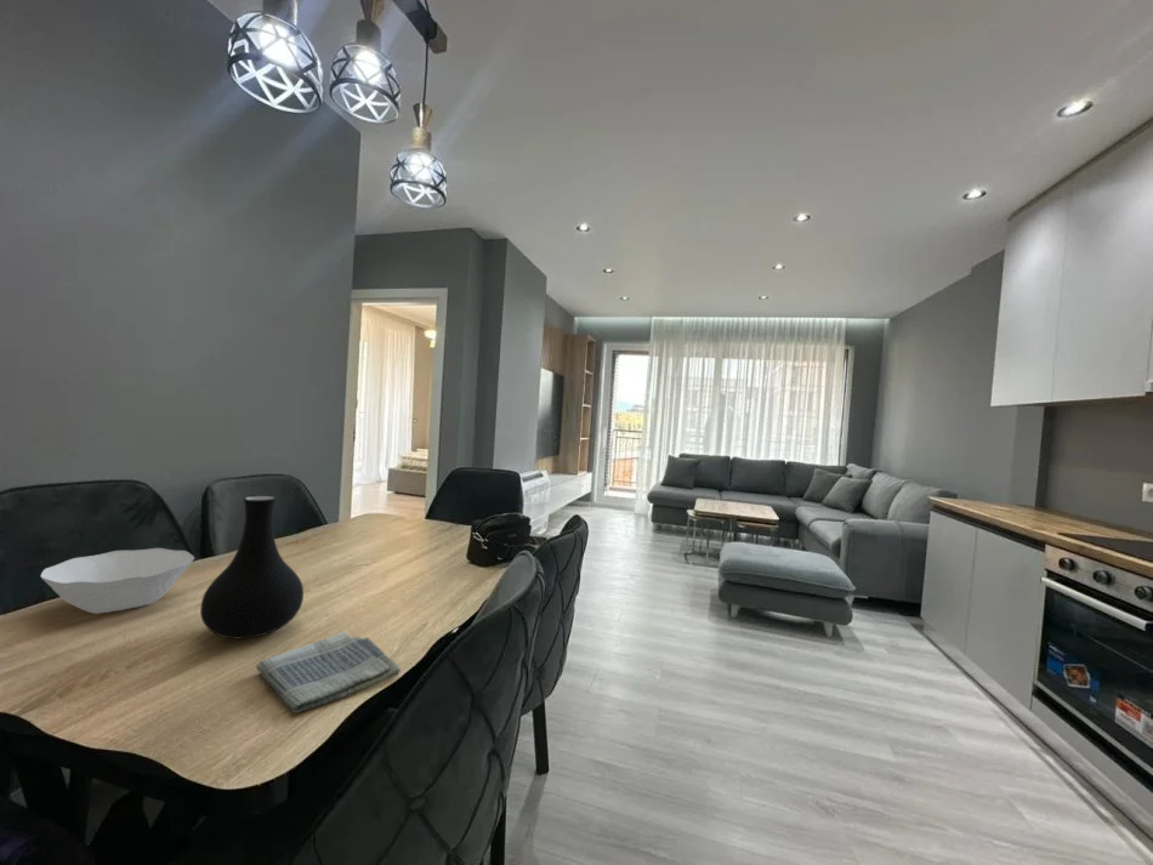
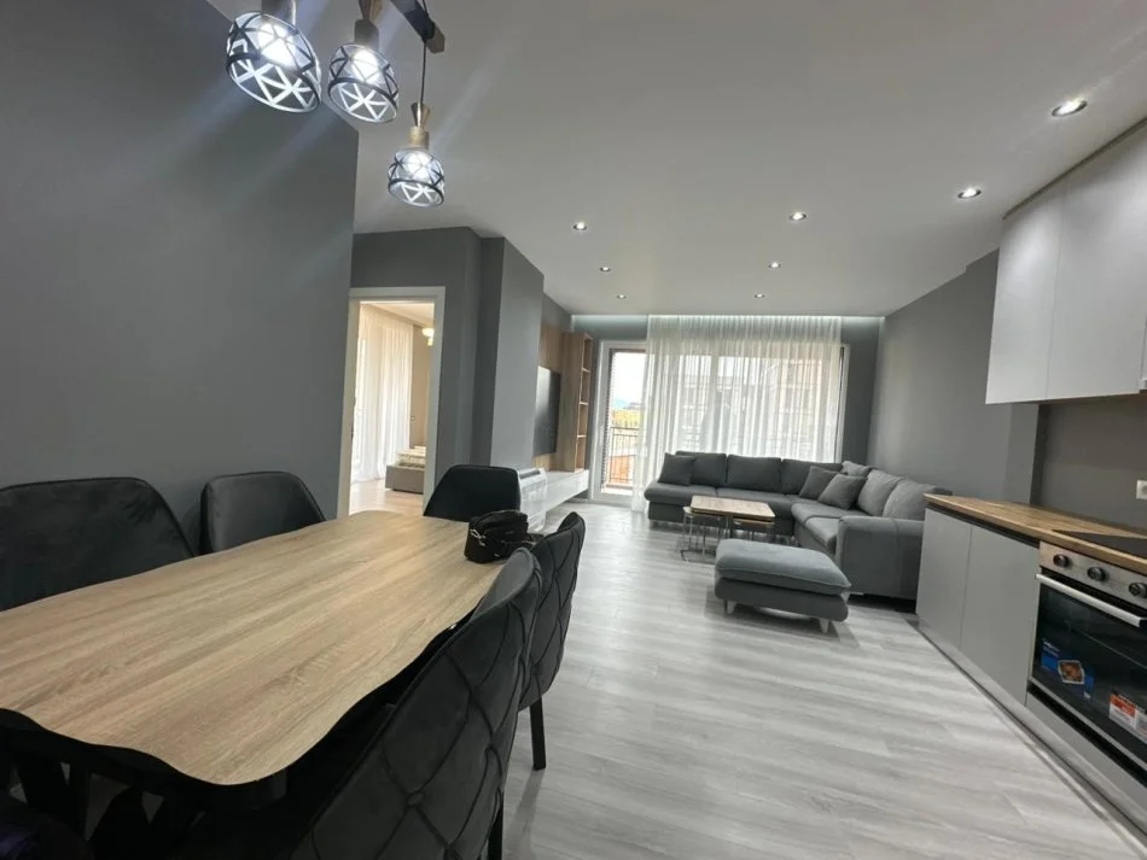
- vase [199,494,305,639]
- dish towel [255,631,402,715]
- bowl [40,547,195,615]
